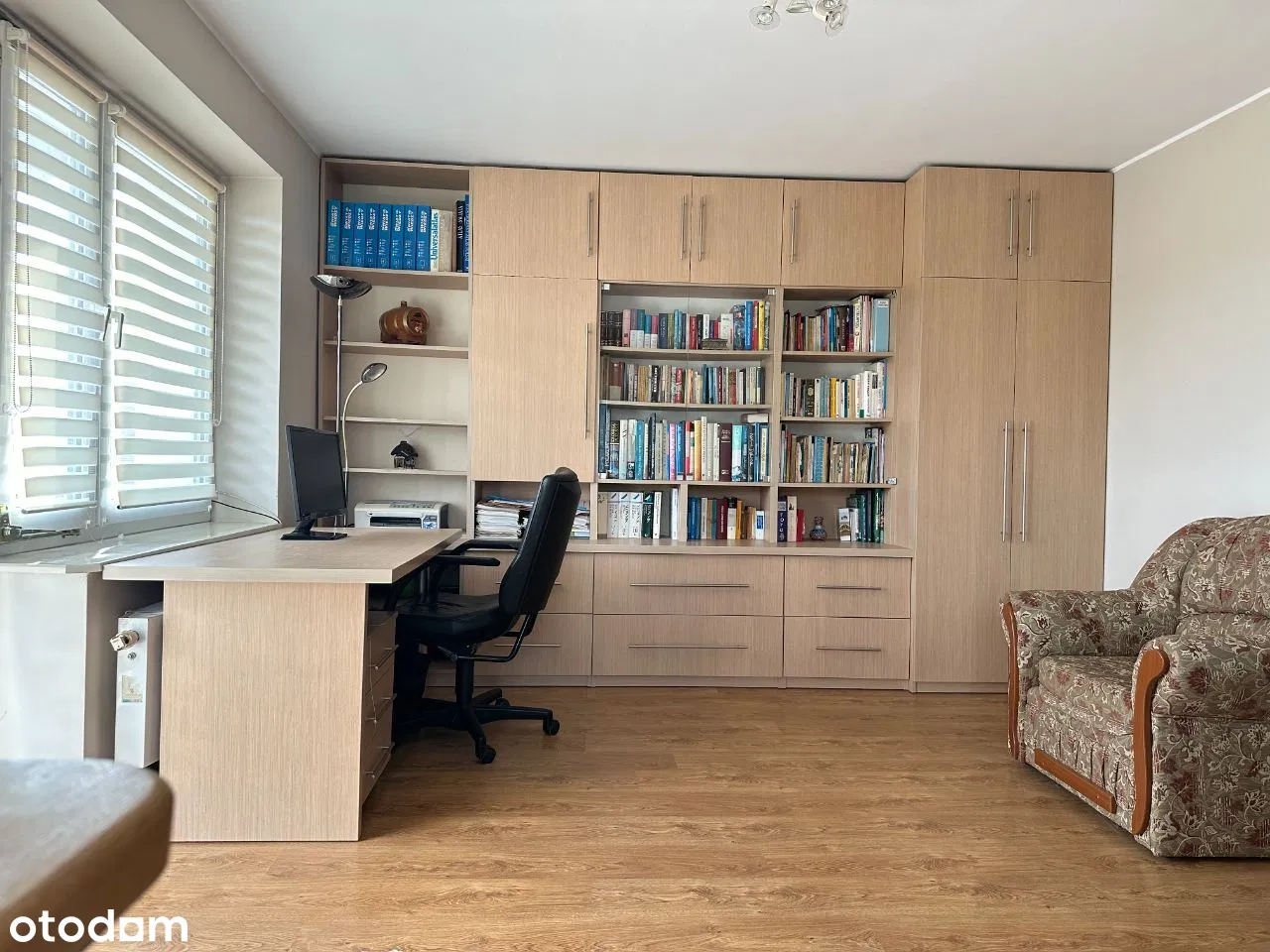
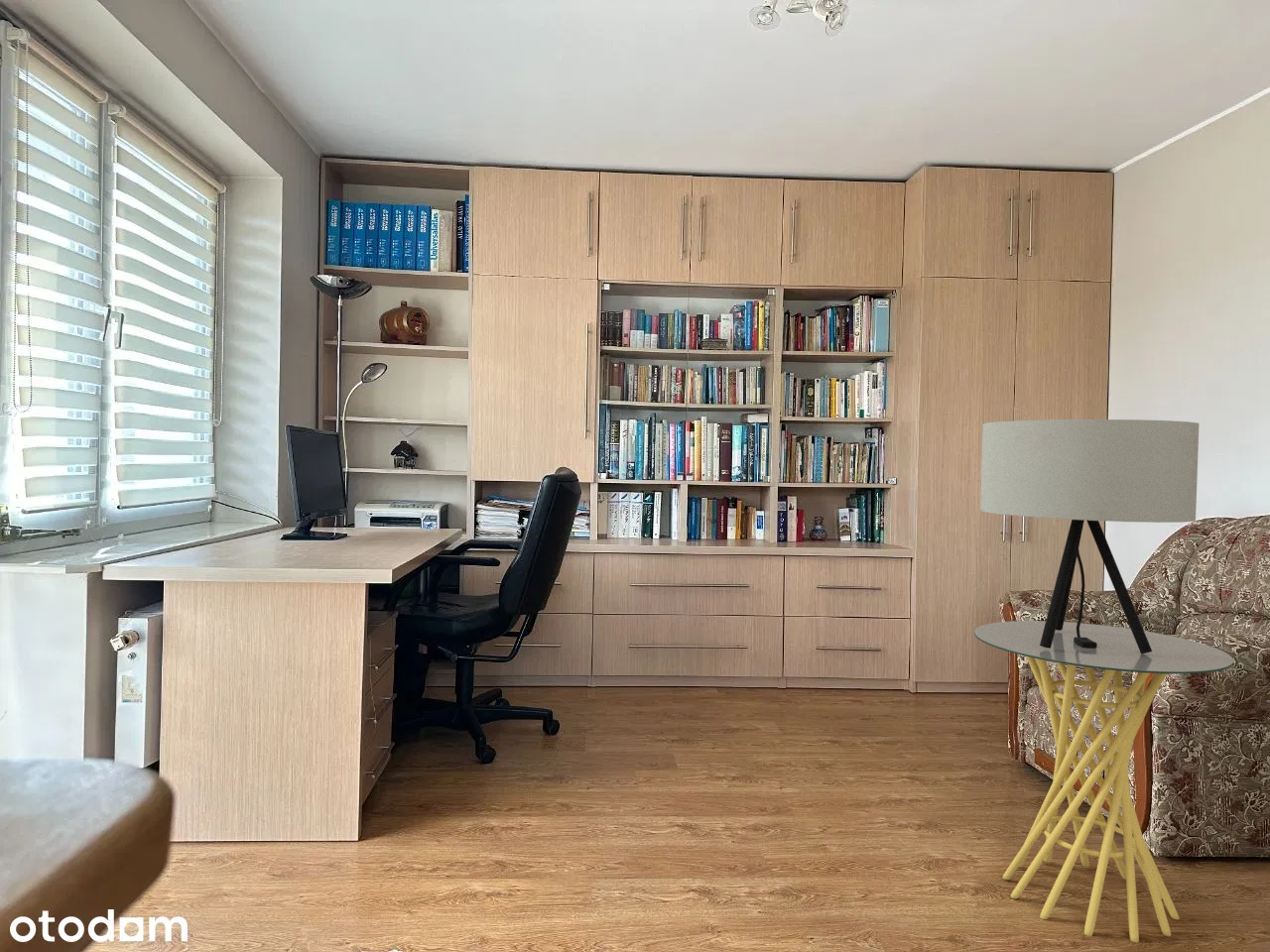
+ side table [973,620,1235,943]
+ table lamp [979,418,1200,654]
